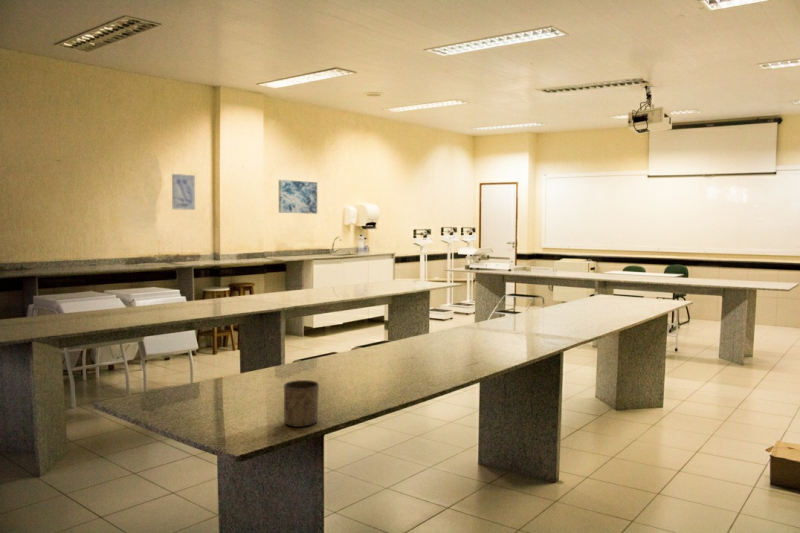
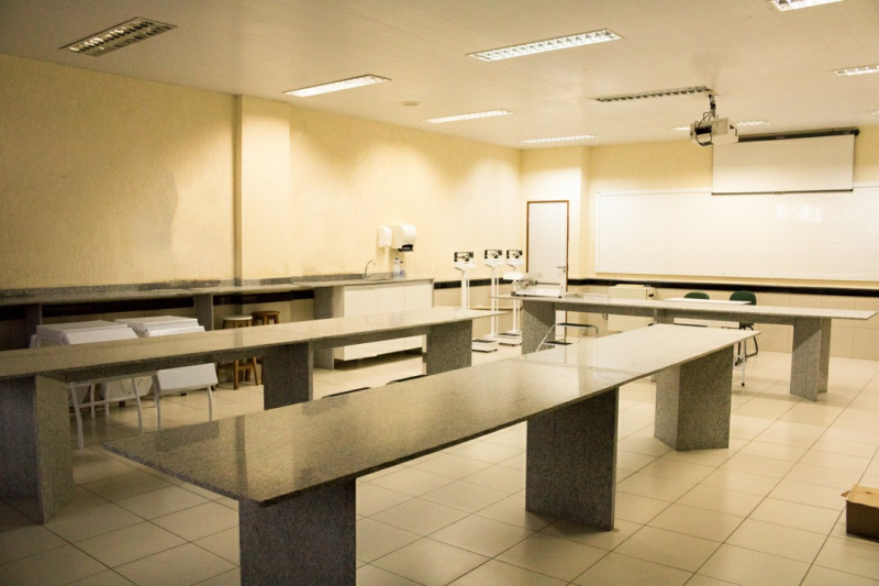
- wall art [171,173,196,211]
- wall art [278,179,318,215]
- cup [283,379,320,428]
